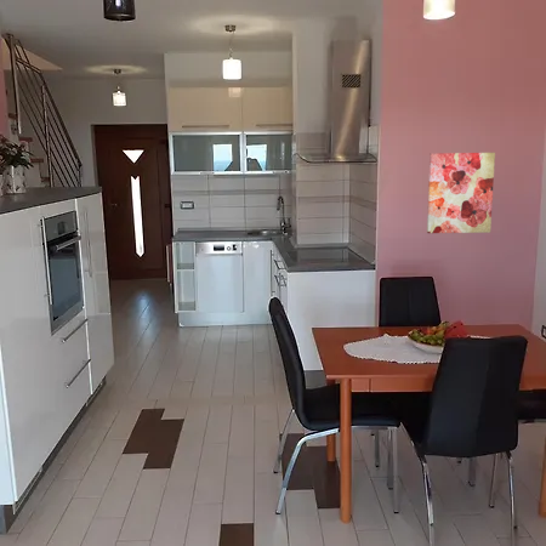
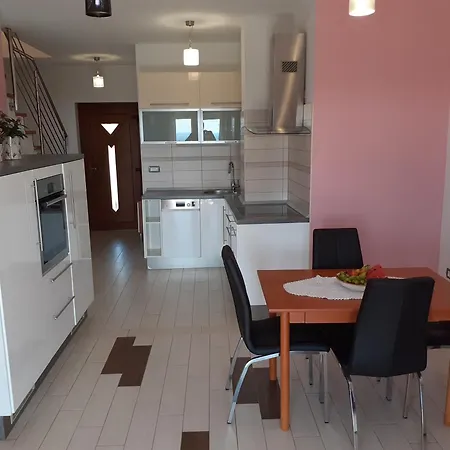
- wall art [426,152,496,234]
